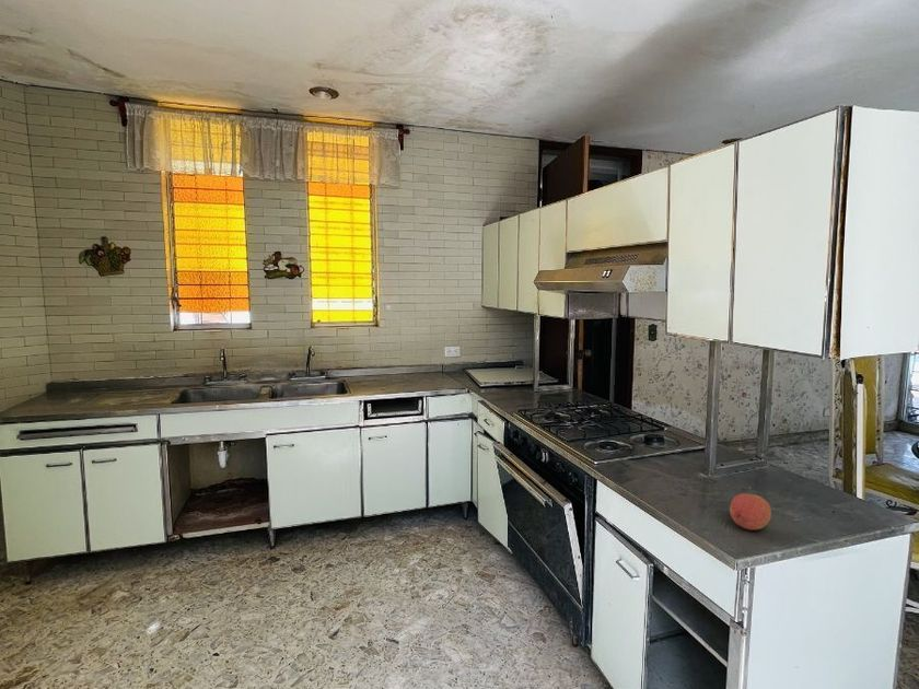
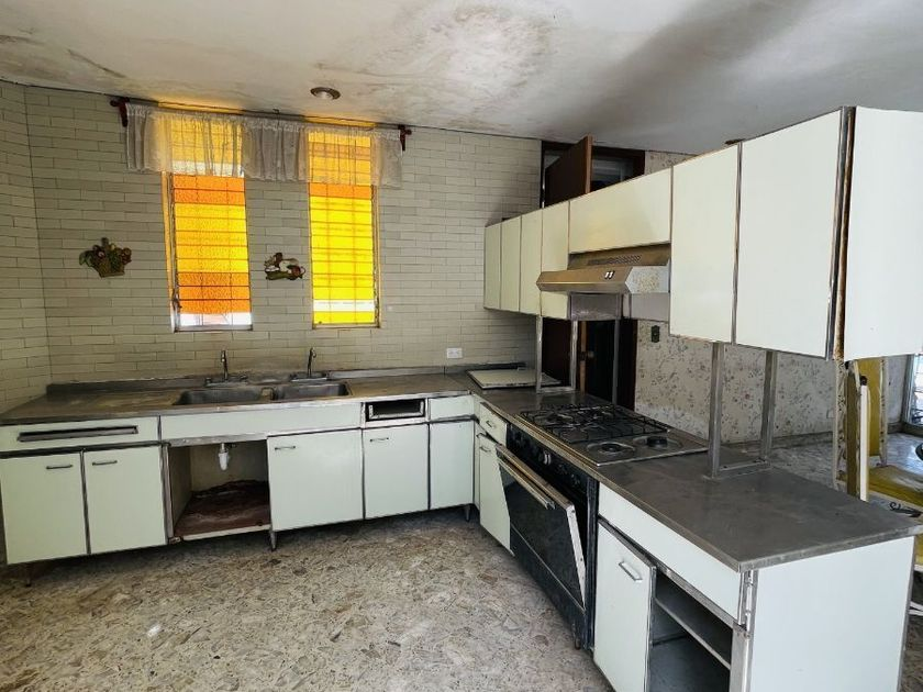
- fruit [729,492,772,530]
